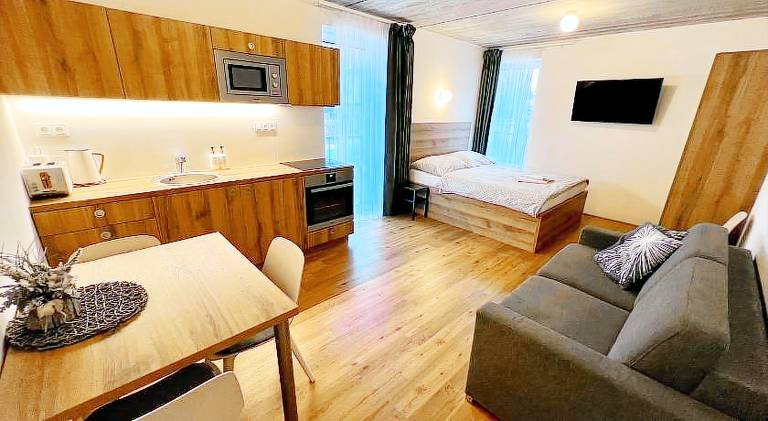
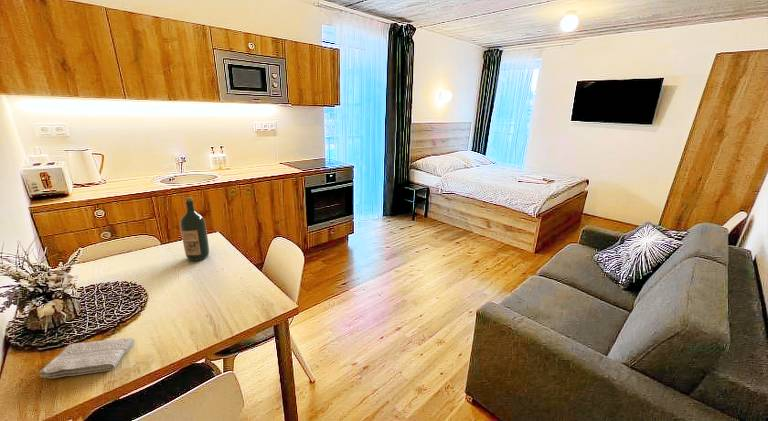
+ wine bottle [179,196,210,262]
+ washcloth [39,337,135,379]
